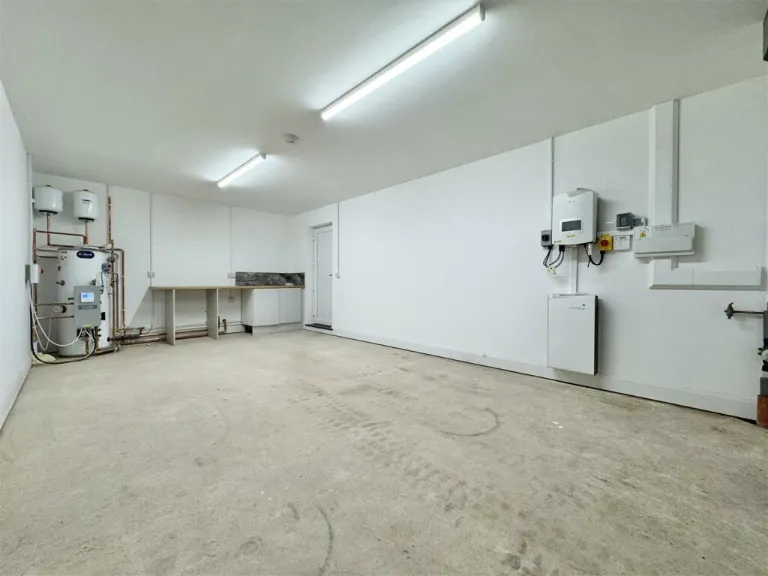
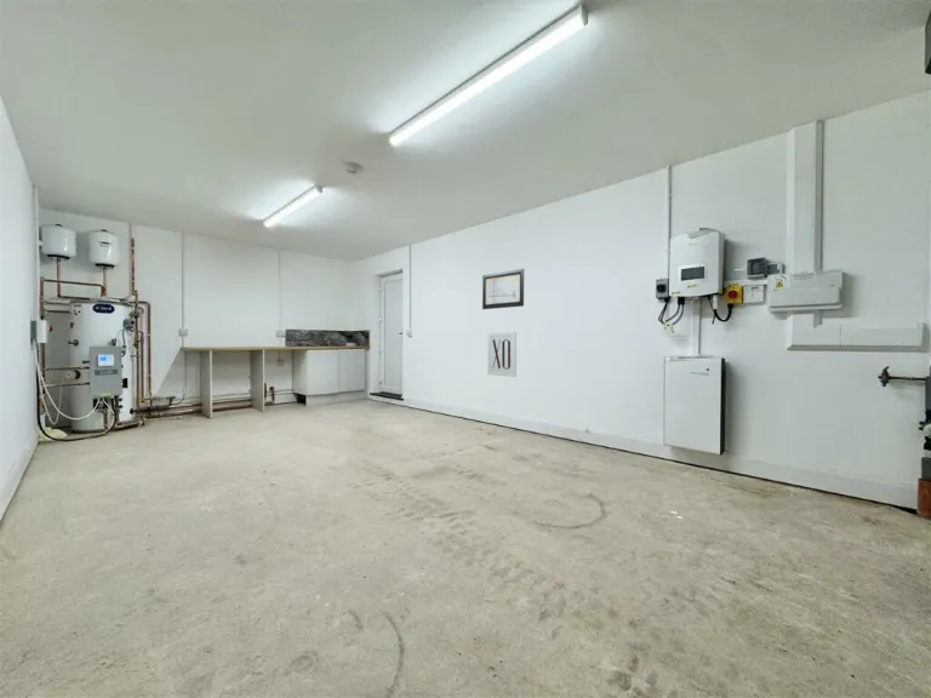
+ wall art [481,268,525,310]
+ wall art [486,332,518,378]
